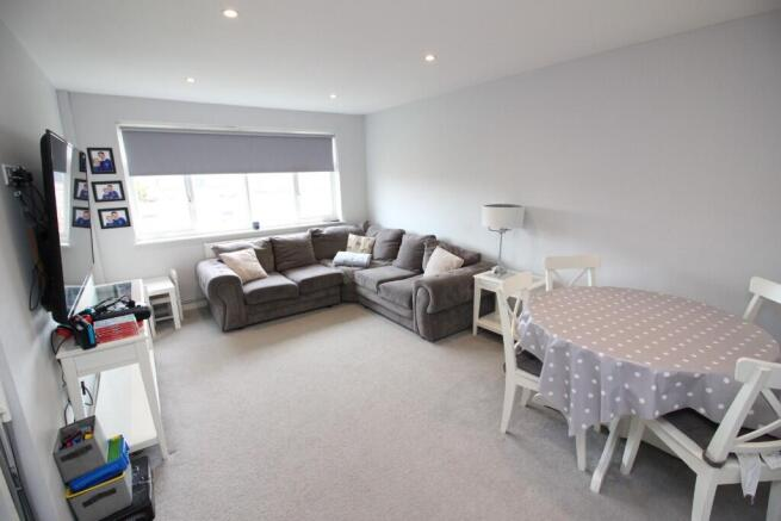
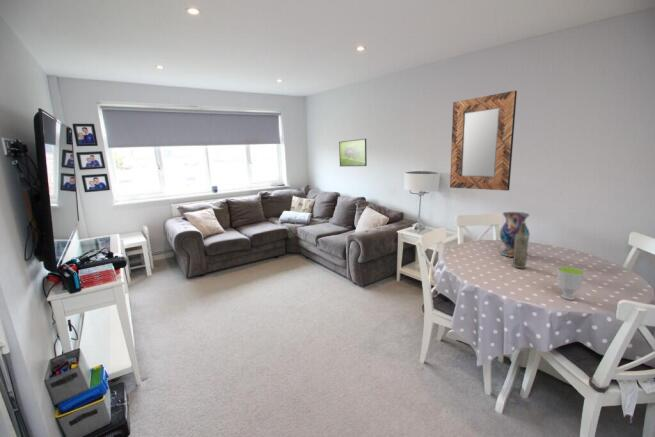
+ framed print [338,138,368,167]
+ bottle [512,221,530,269]
+ cup [556,266,586,301]
+ vase [499,211,531,258]
+ home mirror [449,90,518,192]
